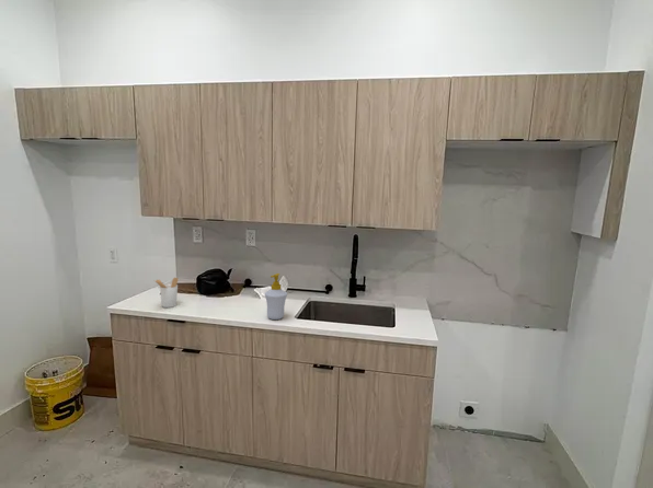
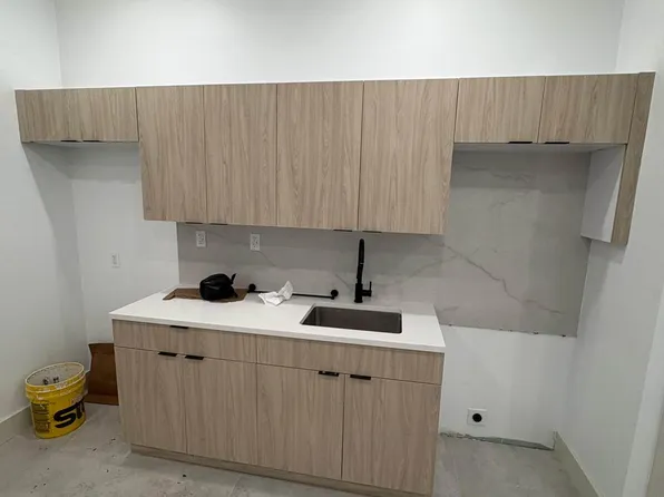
- soap bottle [264,272,288,321]
- utensil holder [154,277,180,309]
